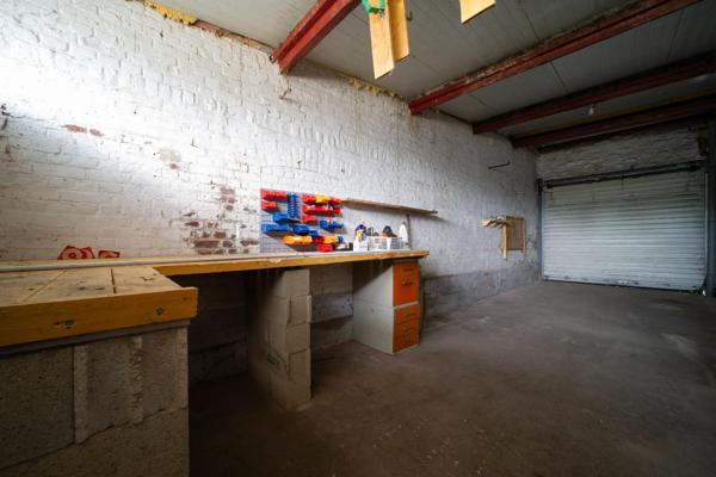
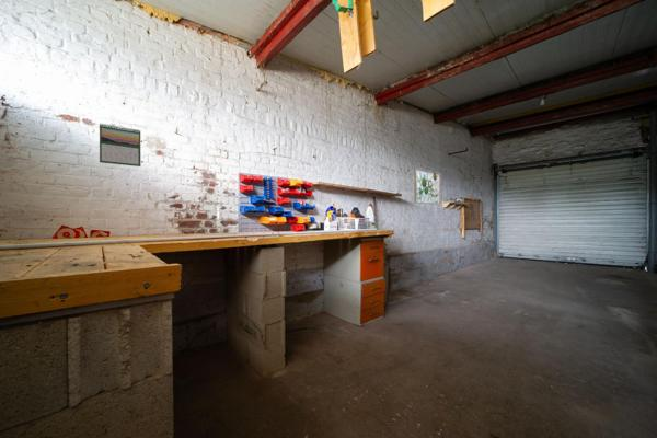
+ wall art [413,168,442,206]
+ calendar [99,123,141,168]
